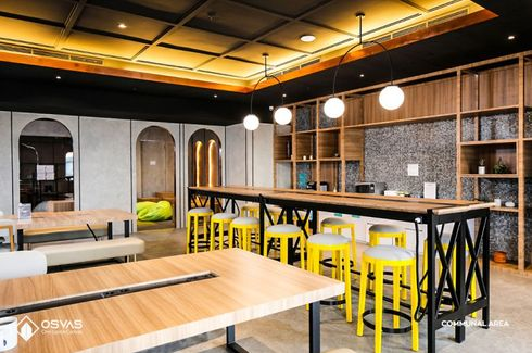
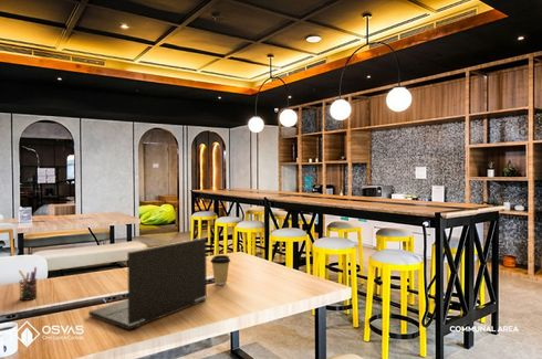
+ pen holder [18,266,39,302]
+ laptop [87,236,208,330]
+ coffee cup [209,254,231,286]
